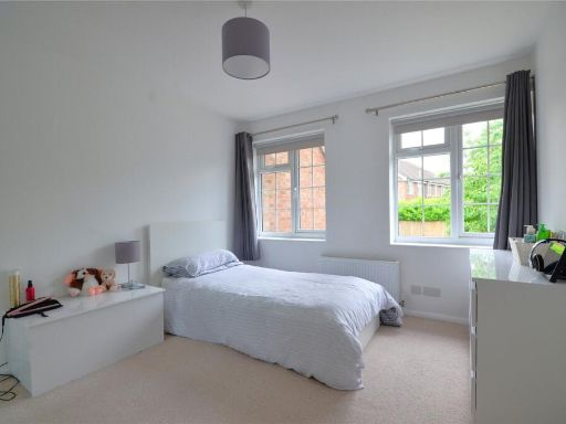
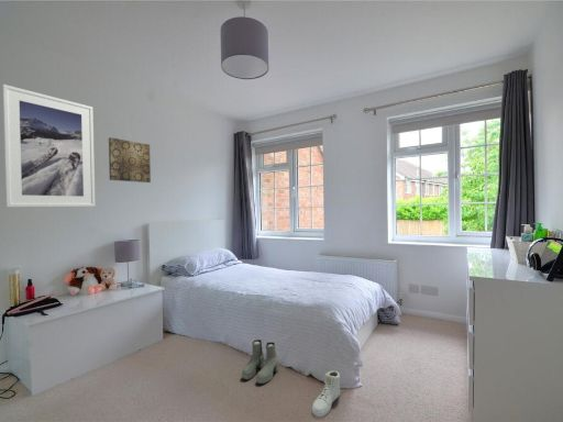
+ sneaker [311,370,341,418]
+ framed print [1,84,96,208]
+ wall art [108,136,152,184]
+ boots [241,338,279,385]
